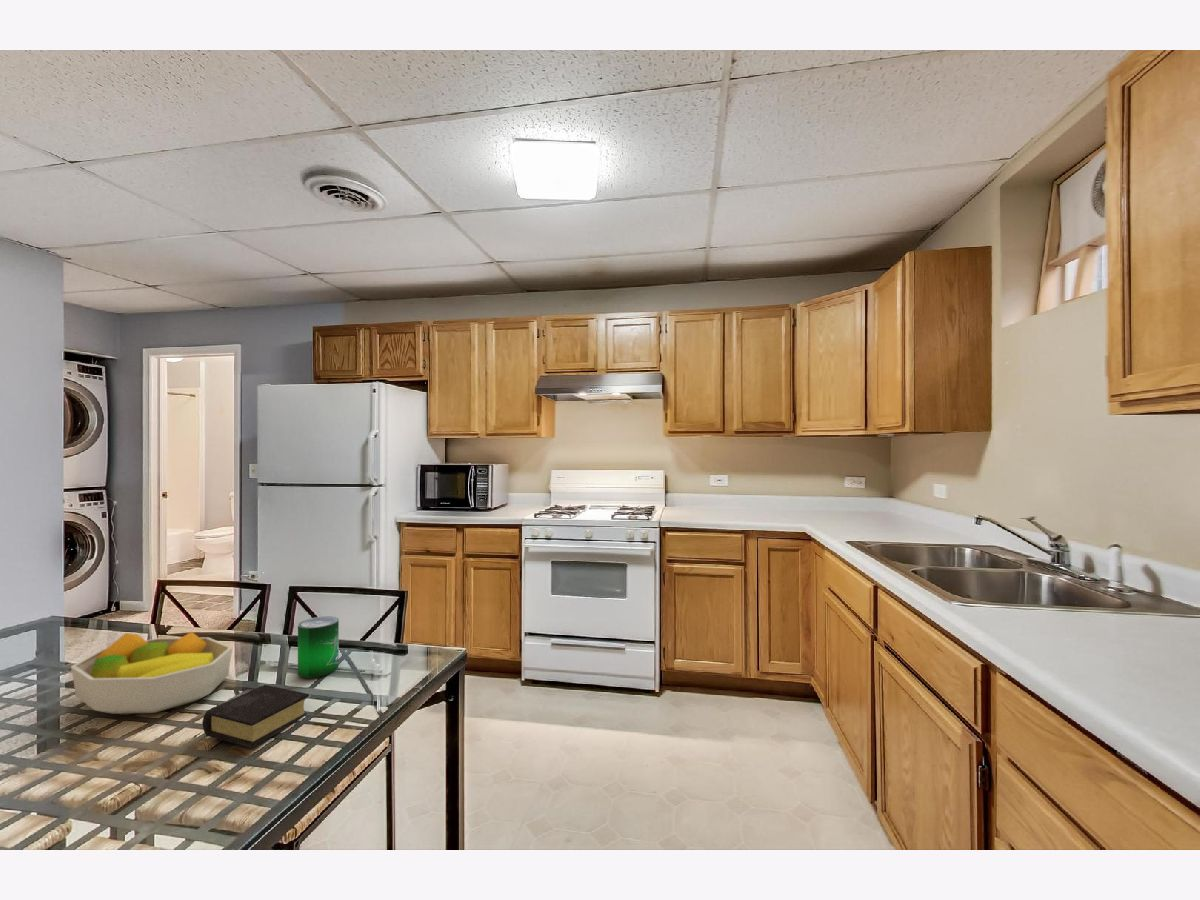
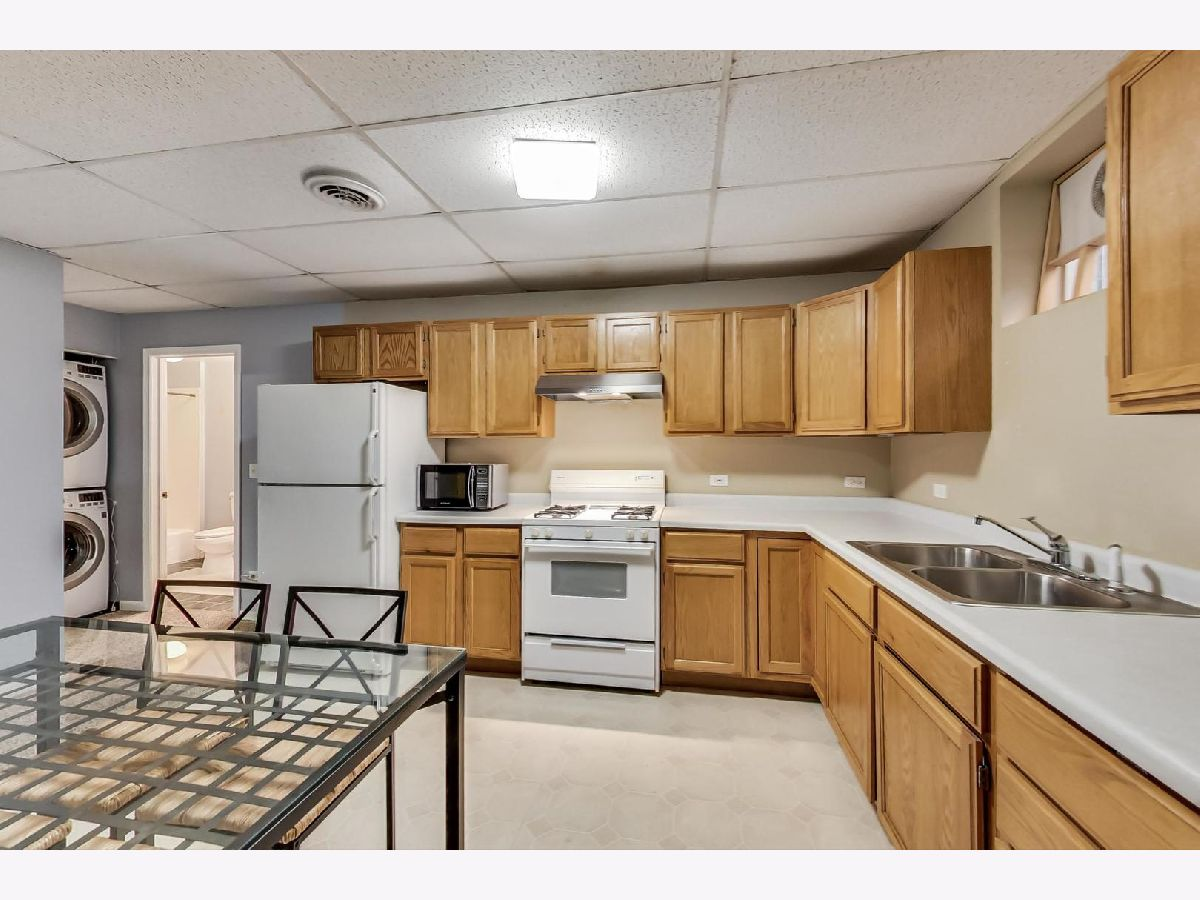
- book [201,684,310,749]
- fruit bowl [70,631,234,715]
- beverage can [297,615,340,679]
